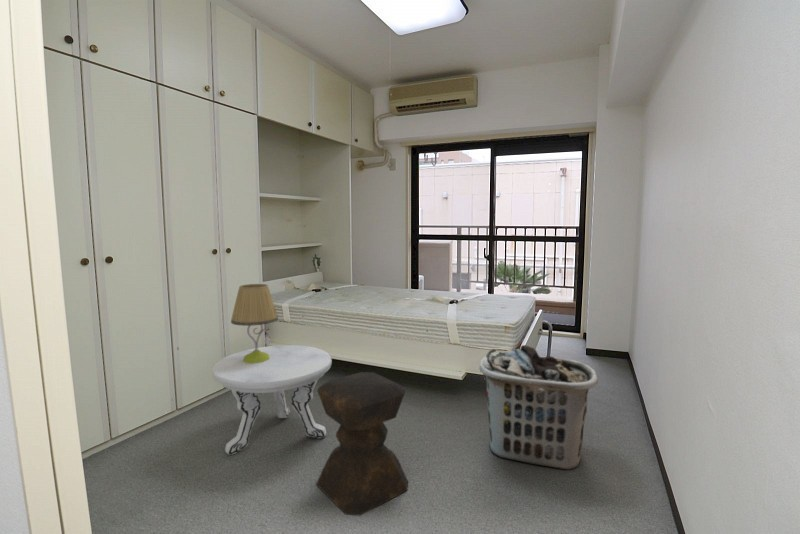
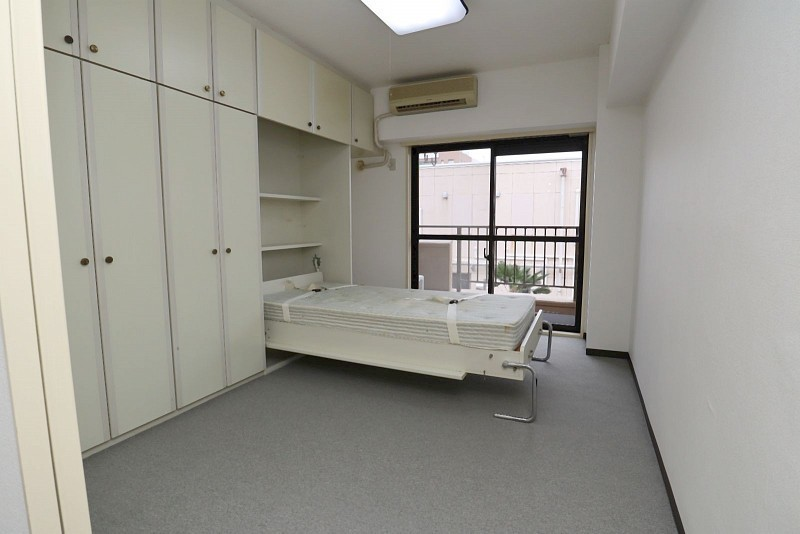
- table lamp [230,283,279,363]
- stool [315,371,409,516]
- side table [211,344,333,456]
- clothes hamper [478,344,599,471]
